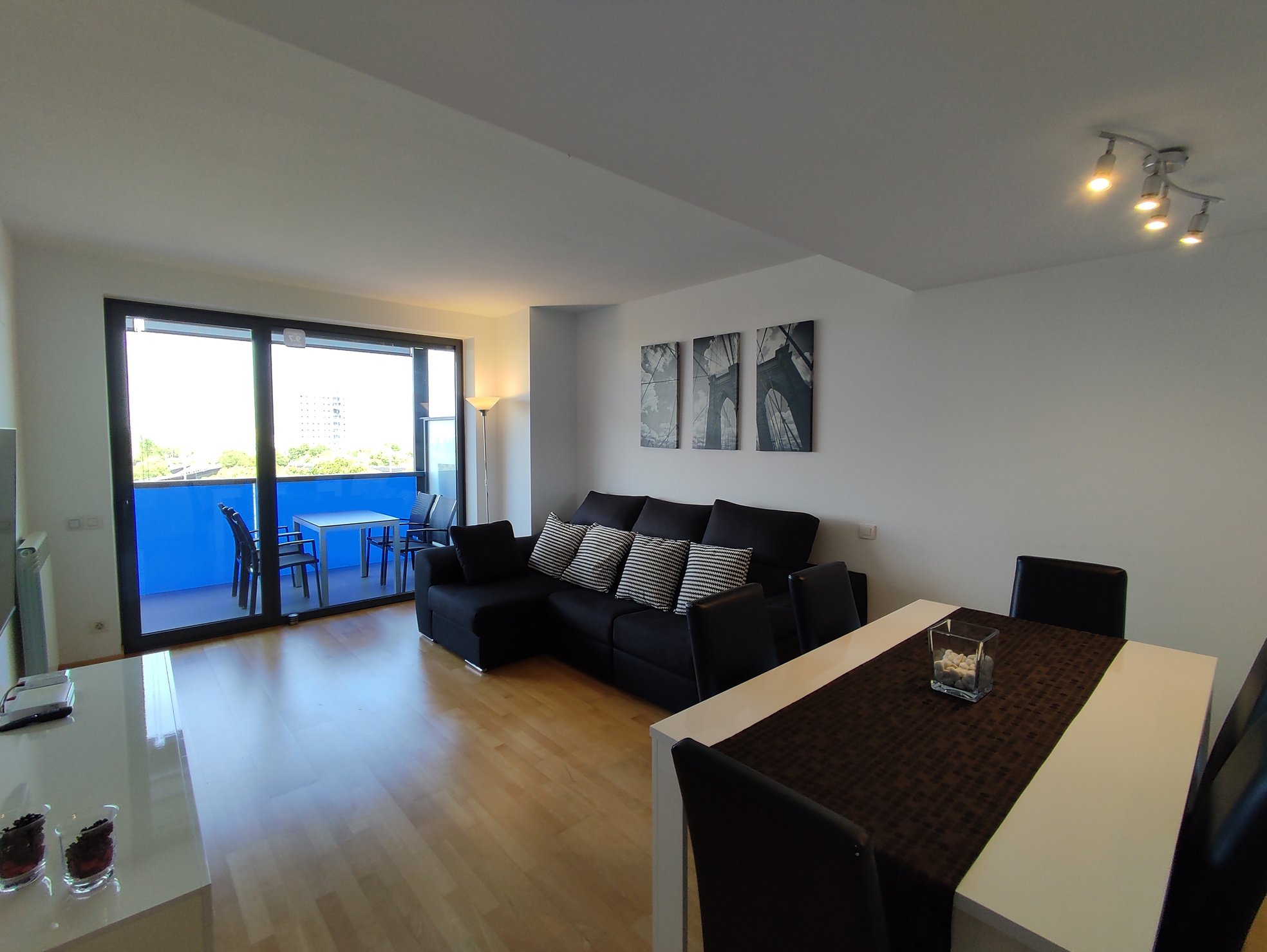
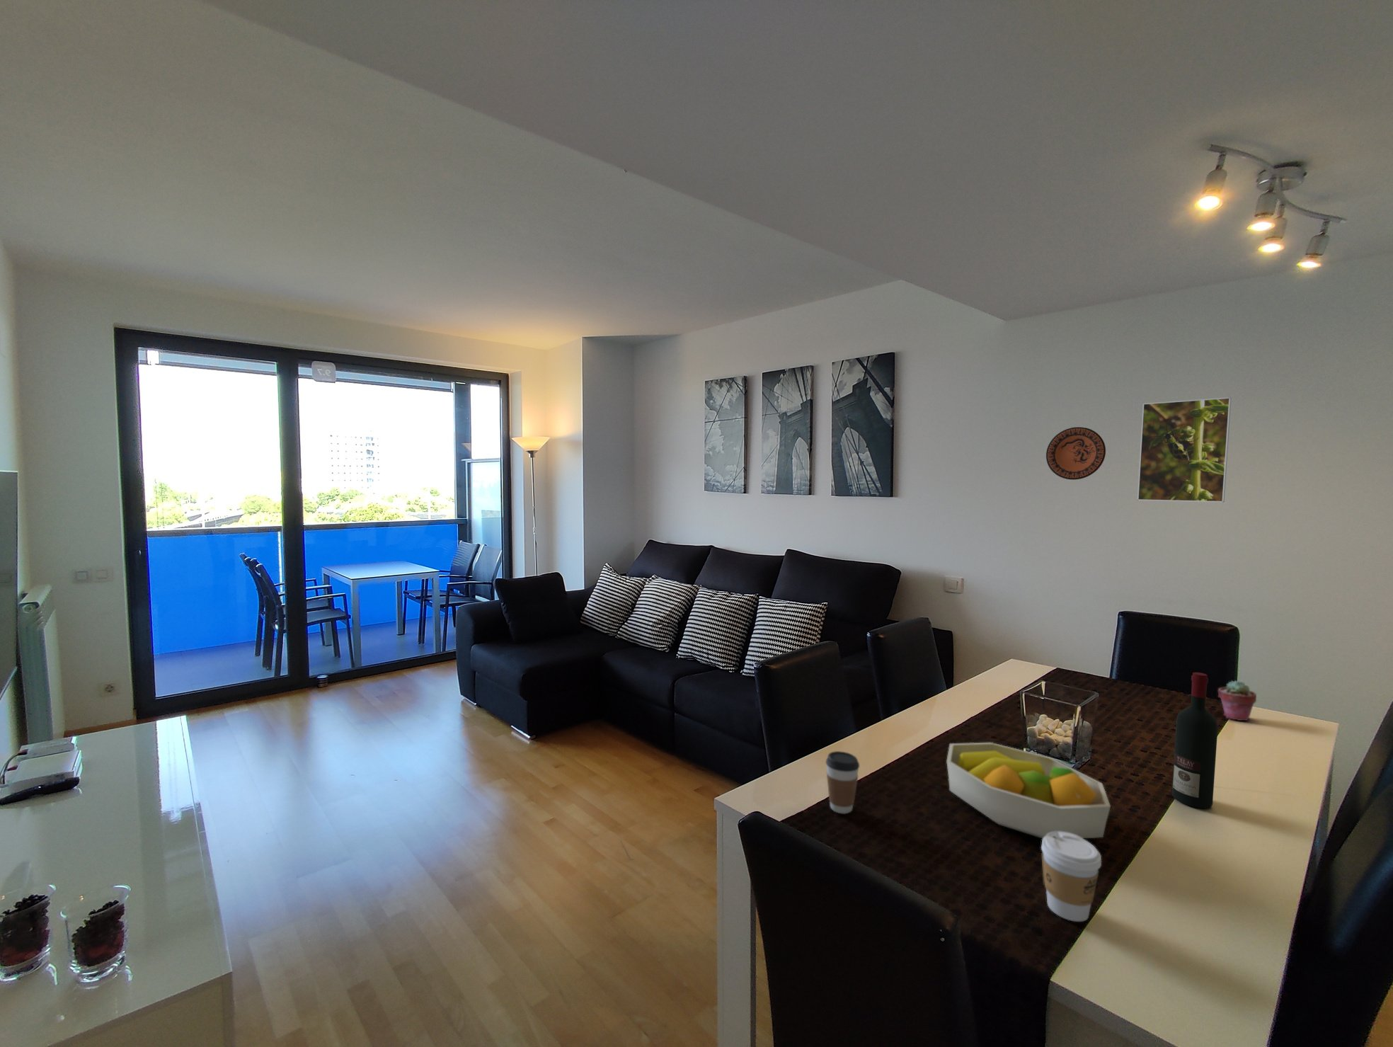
+ alcohol [1171,672,1218,809]
+ fruit bowl [946,742,1112,839]
+ potted succulent [1217,680,1257,721]
+ coffee cup [826,750,860,814]
+ coffee cup [1040,831,1102,923]
+ decorative plate [1046,426,1106,481]
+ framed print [1137,396,1231,503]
